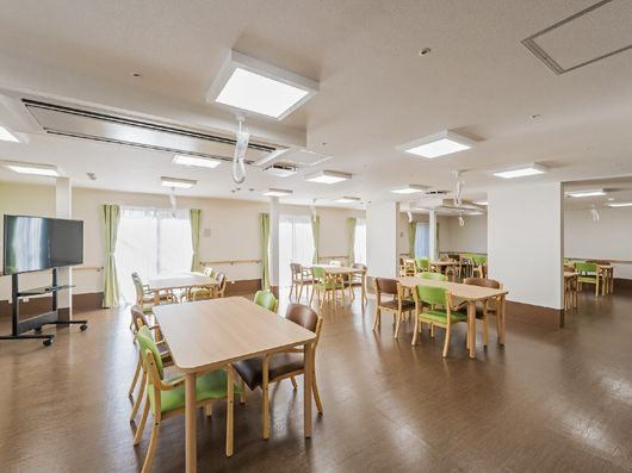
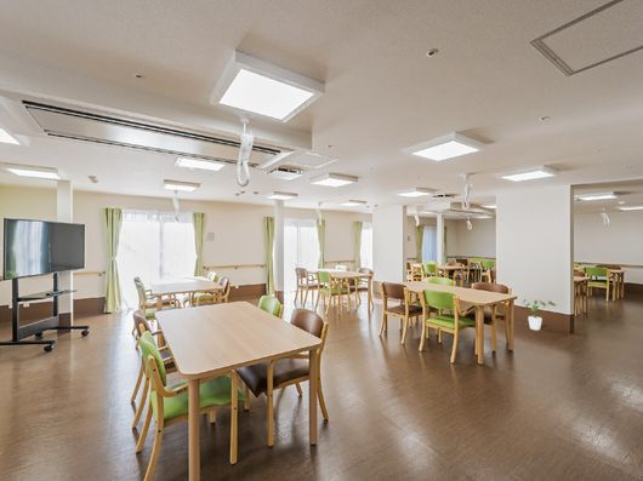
+ house plant [520,298,557,331]
